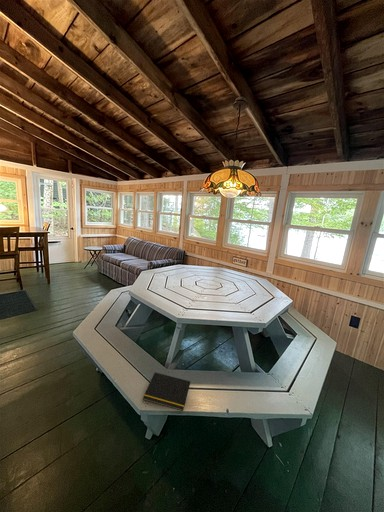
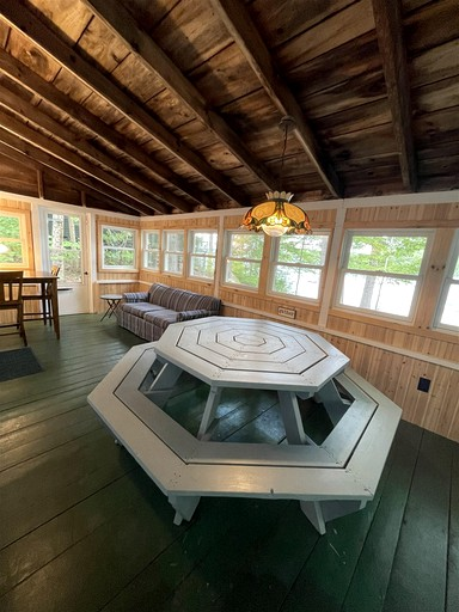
- notepad [142,371,191,412]
